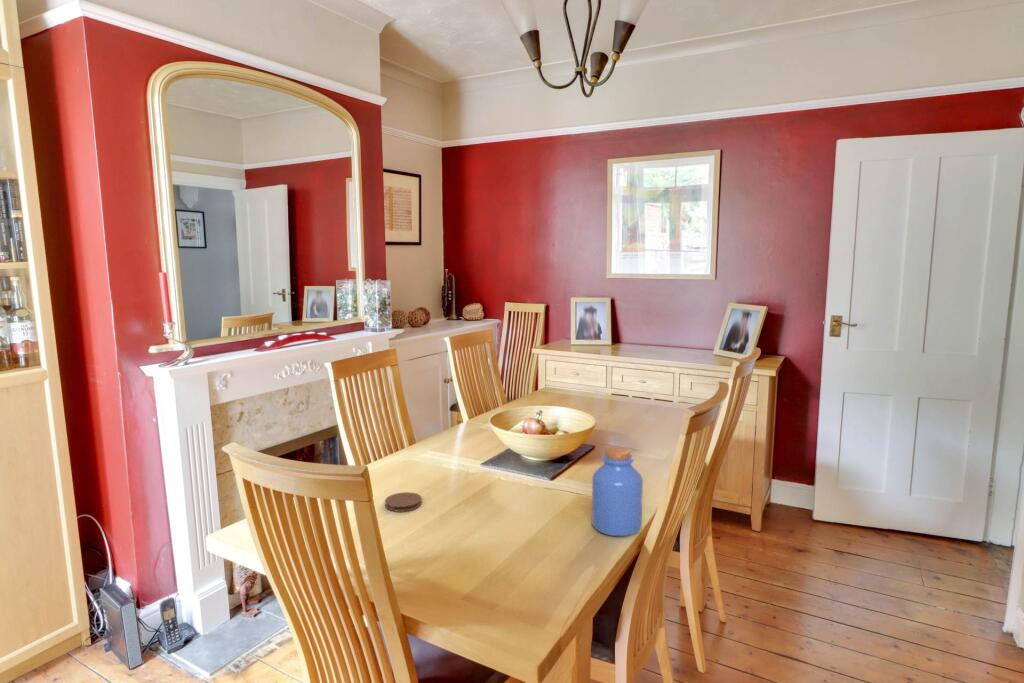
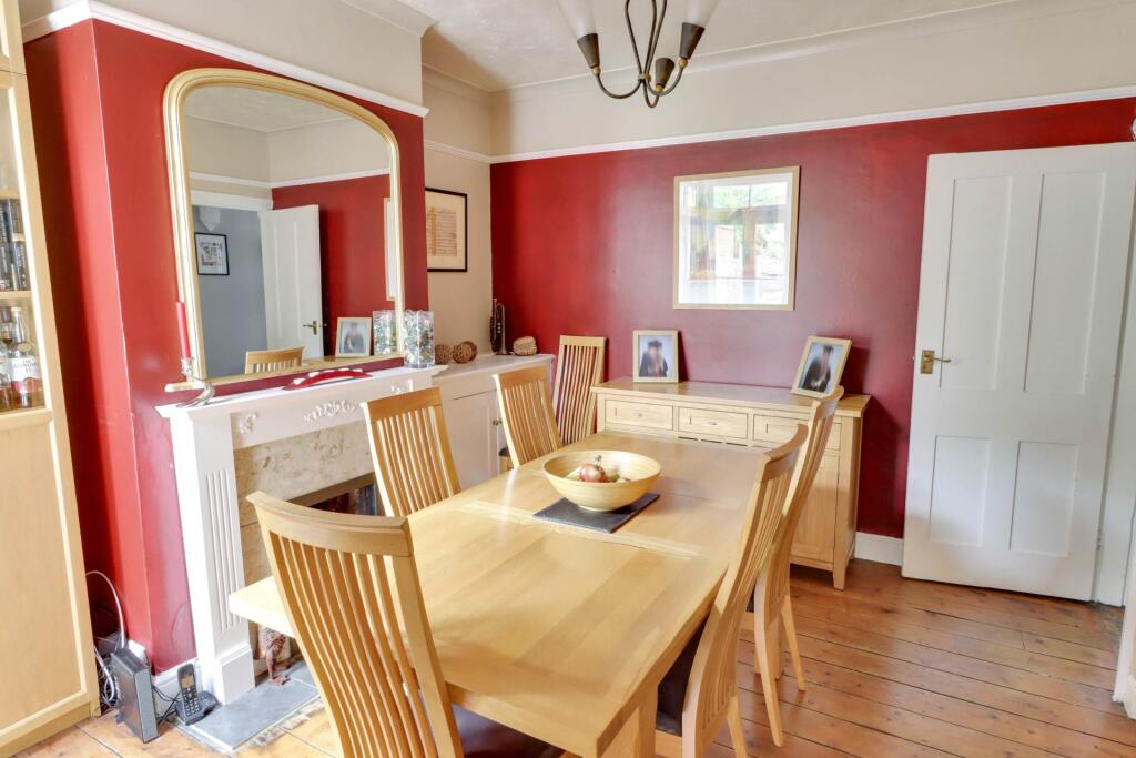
- coaster [384,491,423,513]
- jar [591,446,644,537]
